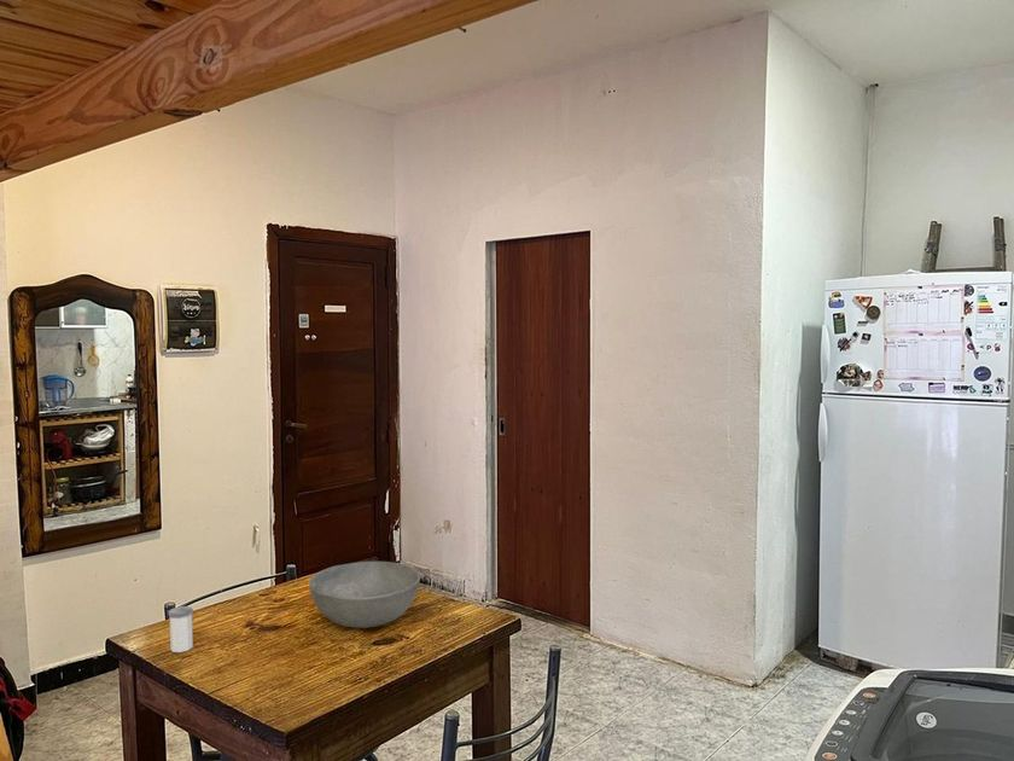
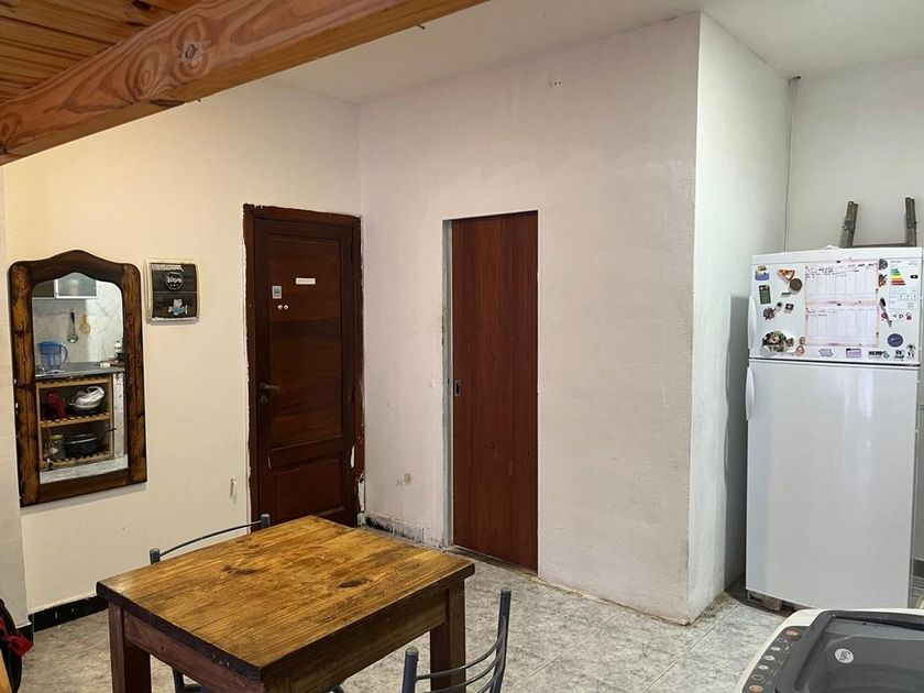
- bowl [308,560,421,629]
- salt shaker [167,605,194,653]
